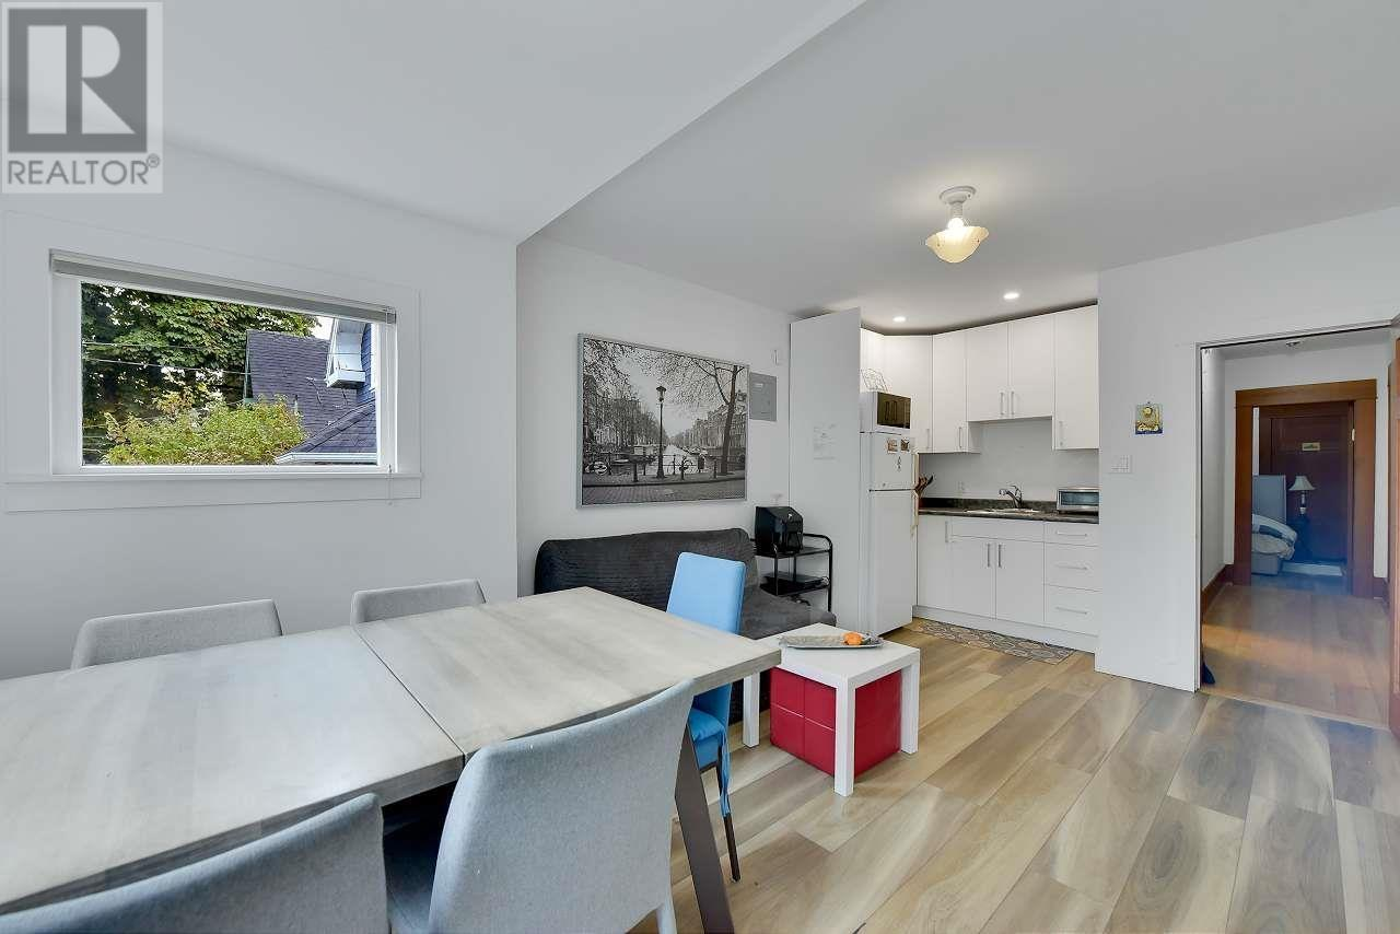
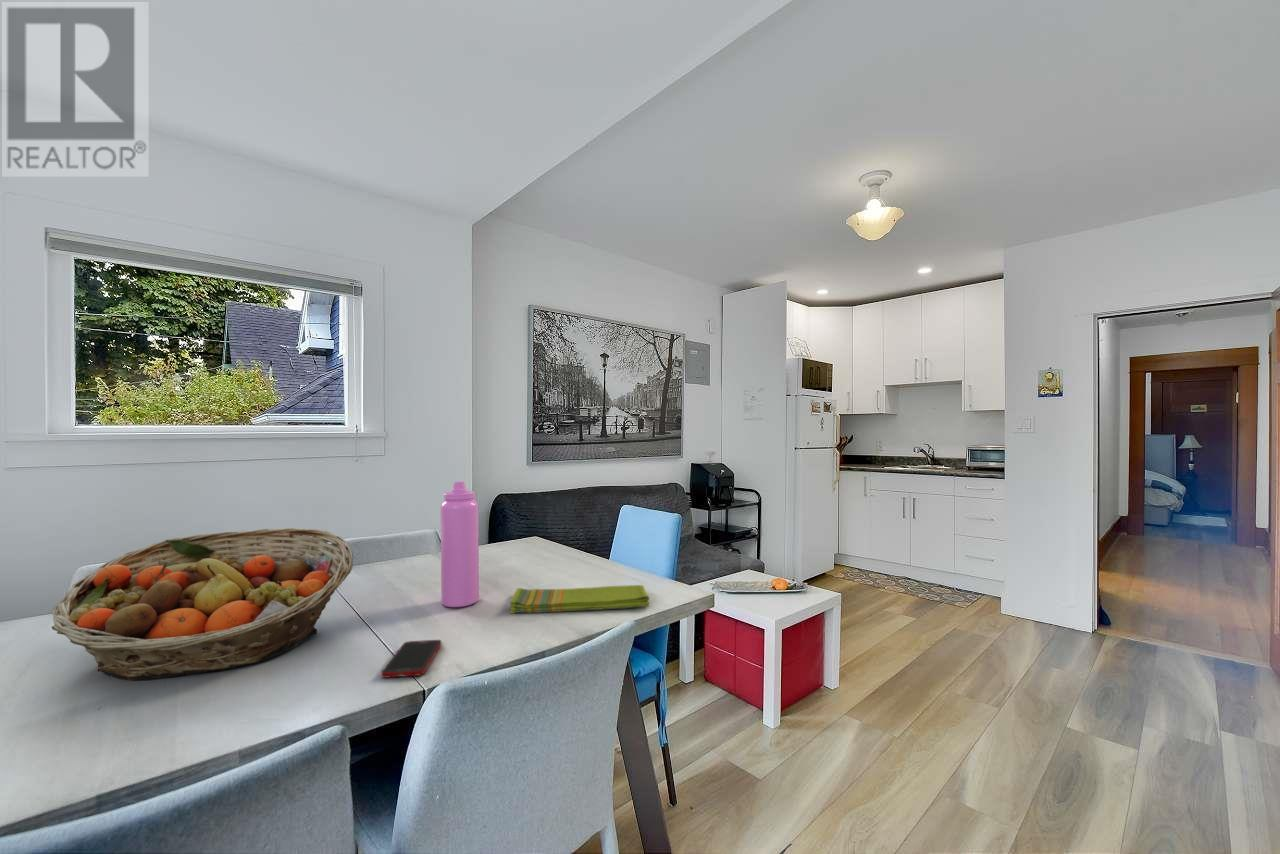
+ fruit basket [51,527,354,681]
+ cell phone [380,639,443,679]
+ water bottle [440,480,480,608]
+ dish towel [509,584,650,614]
